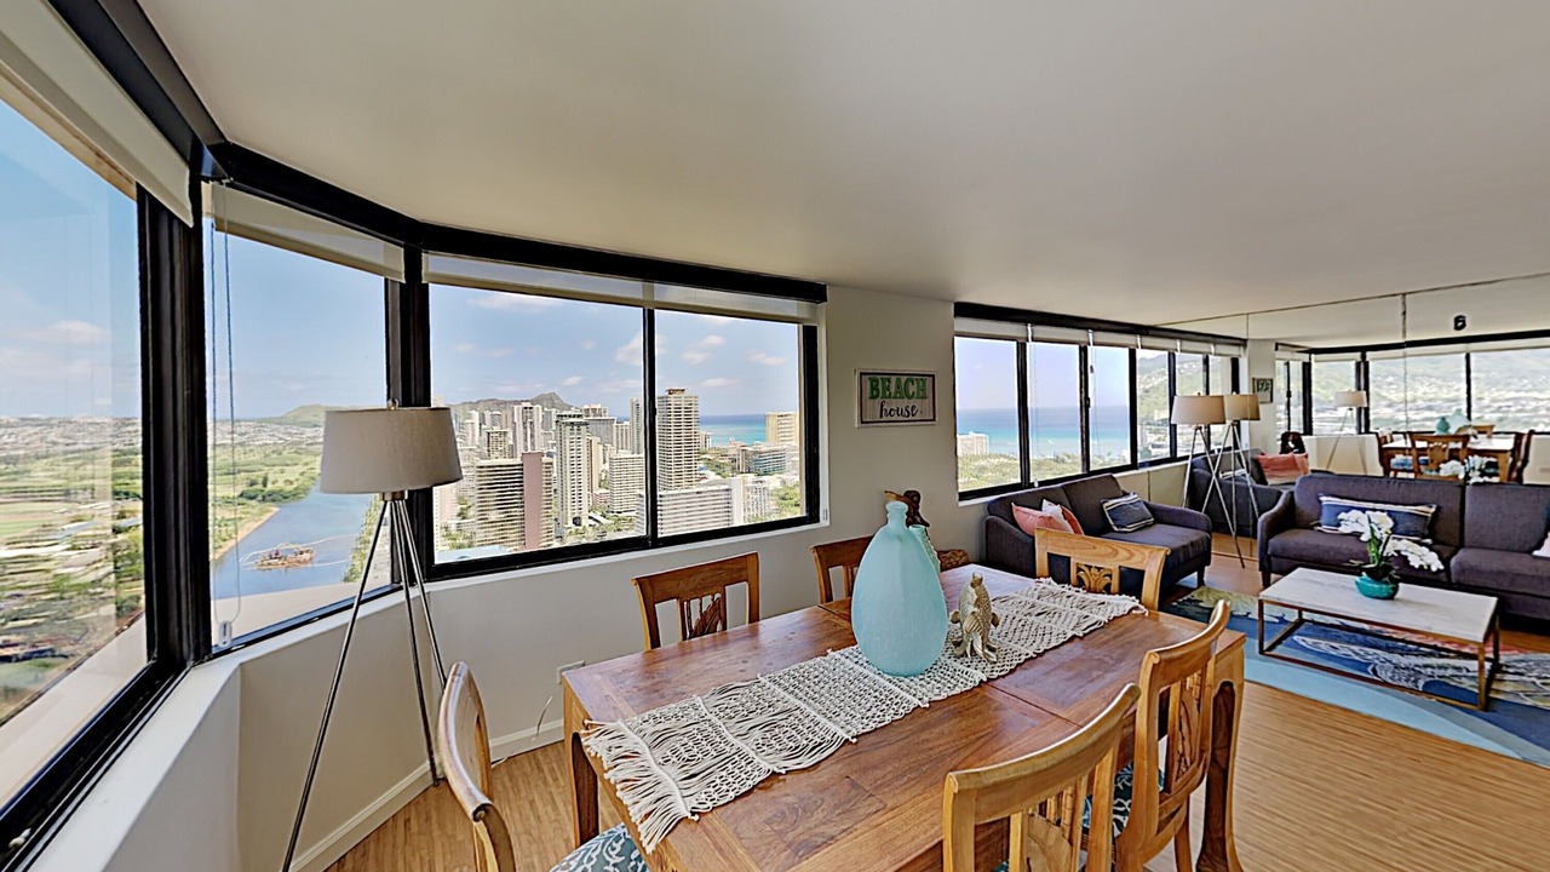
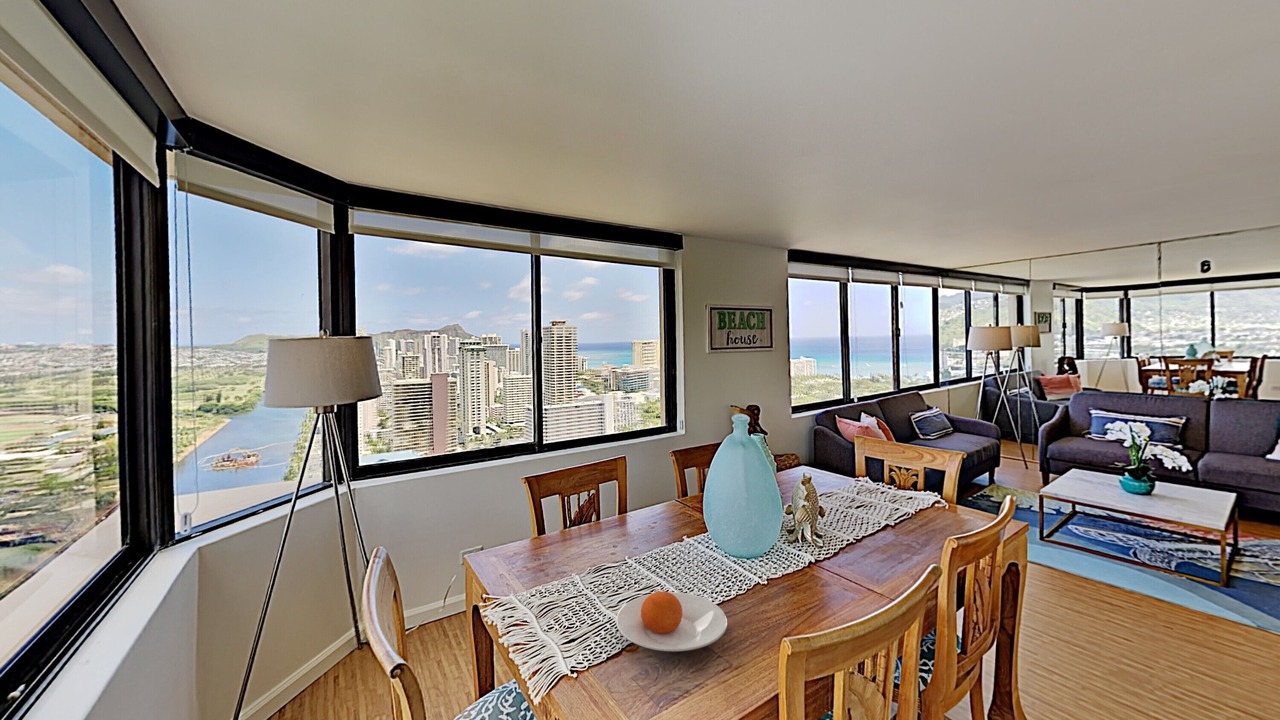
+ plate [615,590,728,652]
